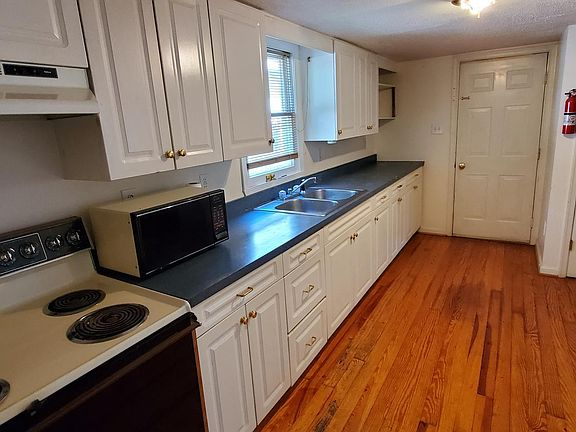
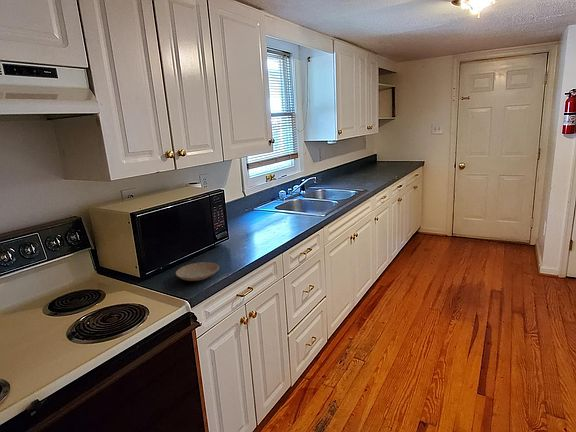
+ plate [175,261,220,282]
